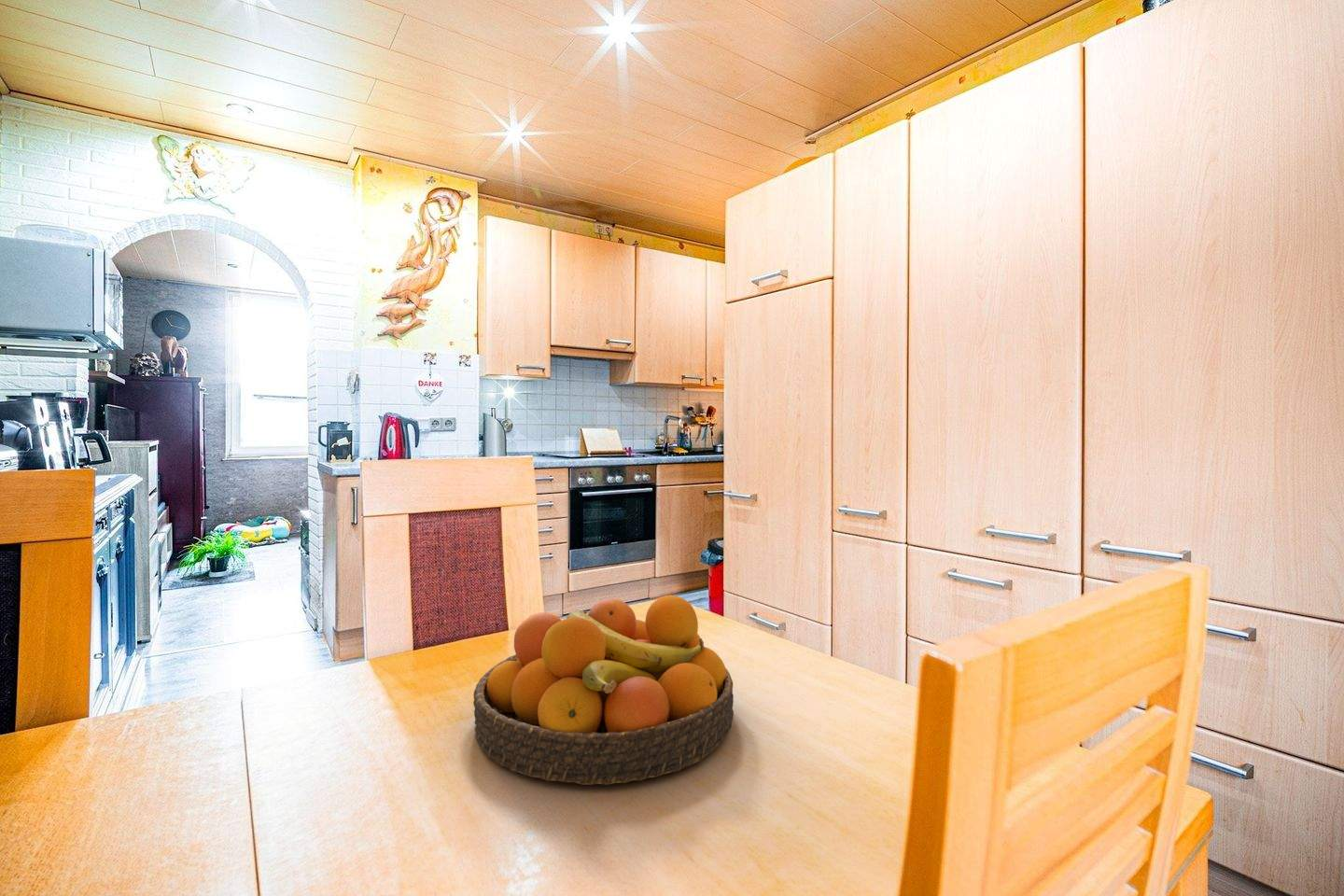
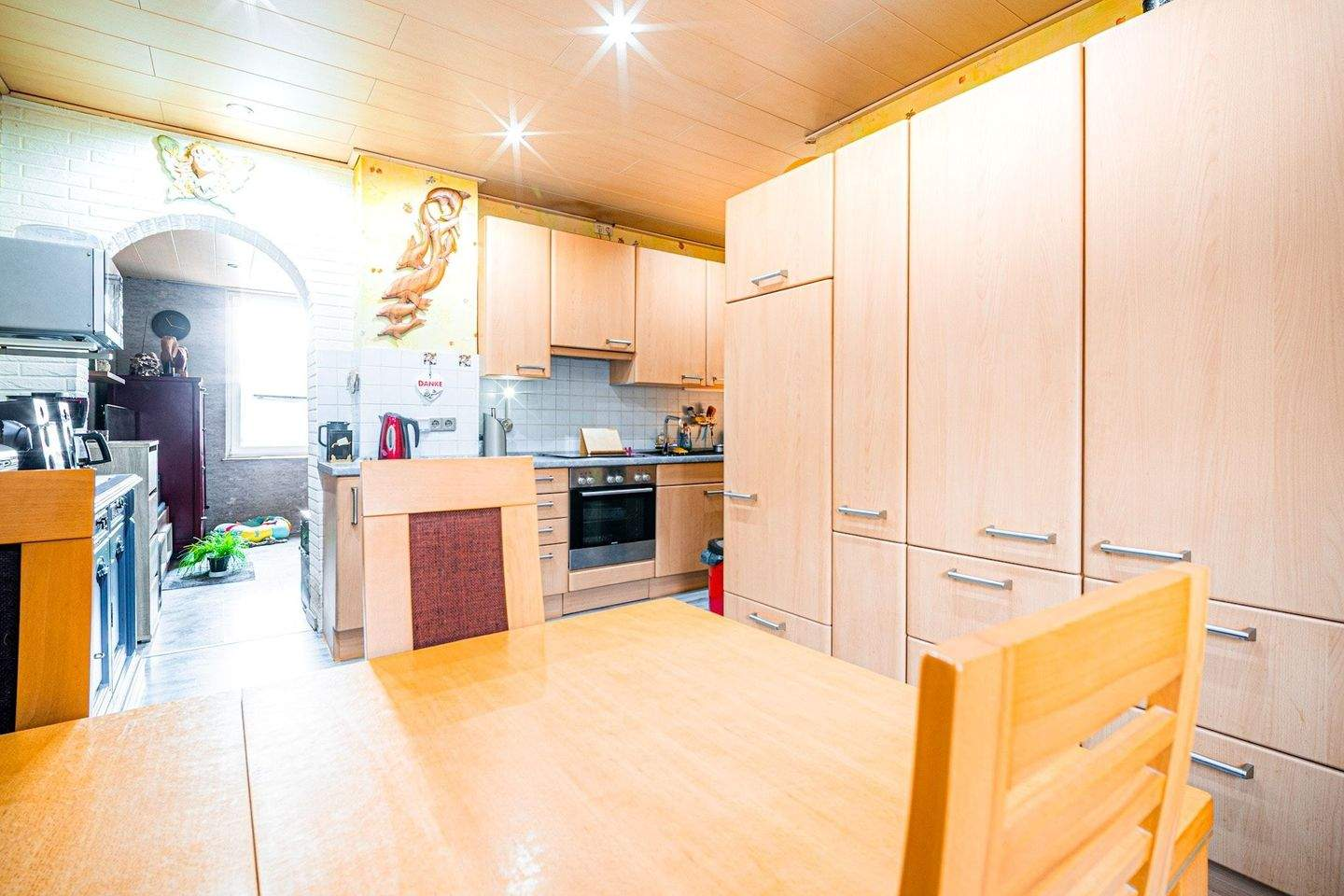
- fruit bowl [472,595,735,786]
